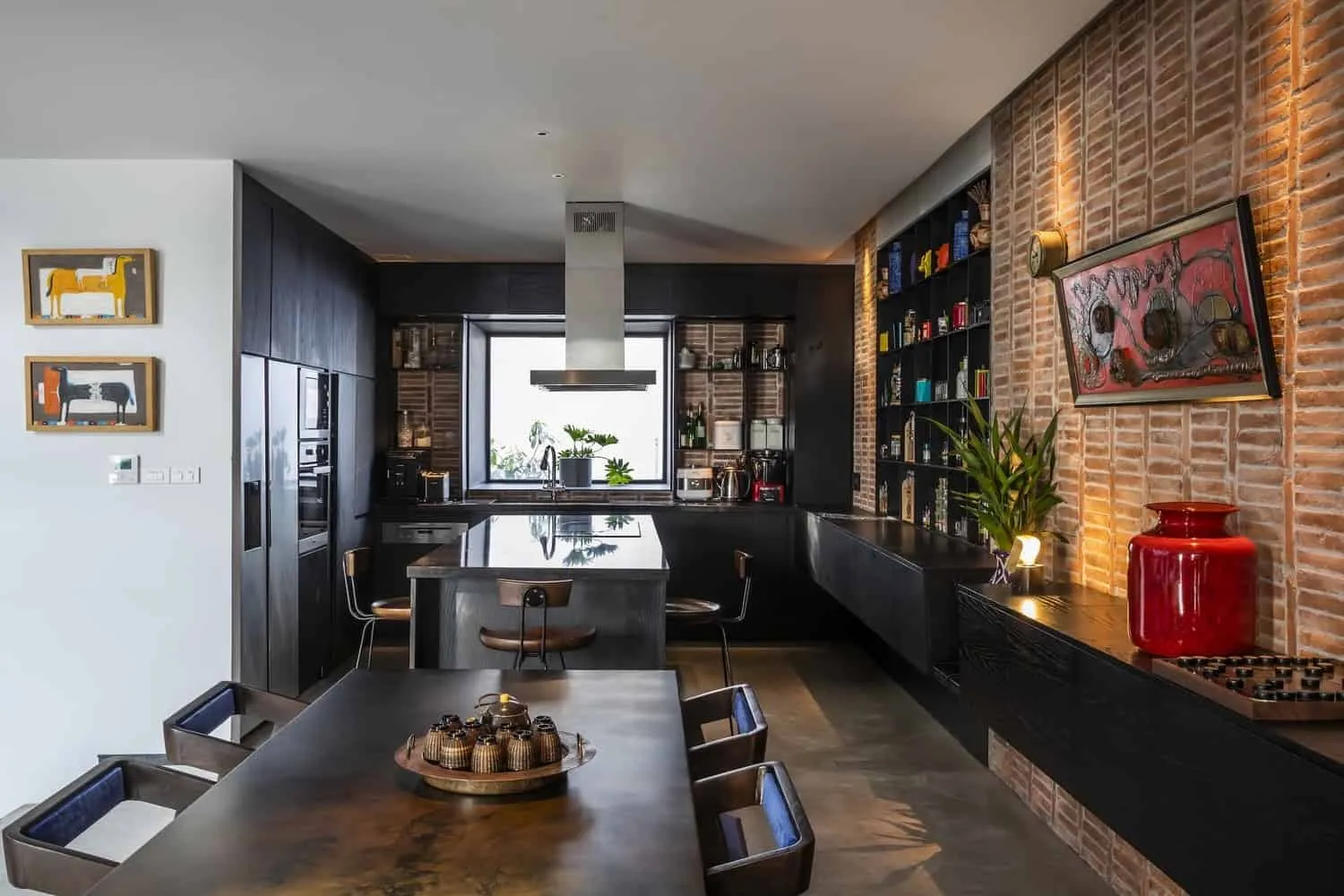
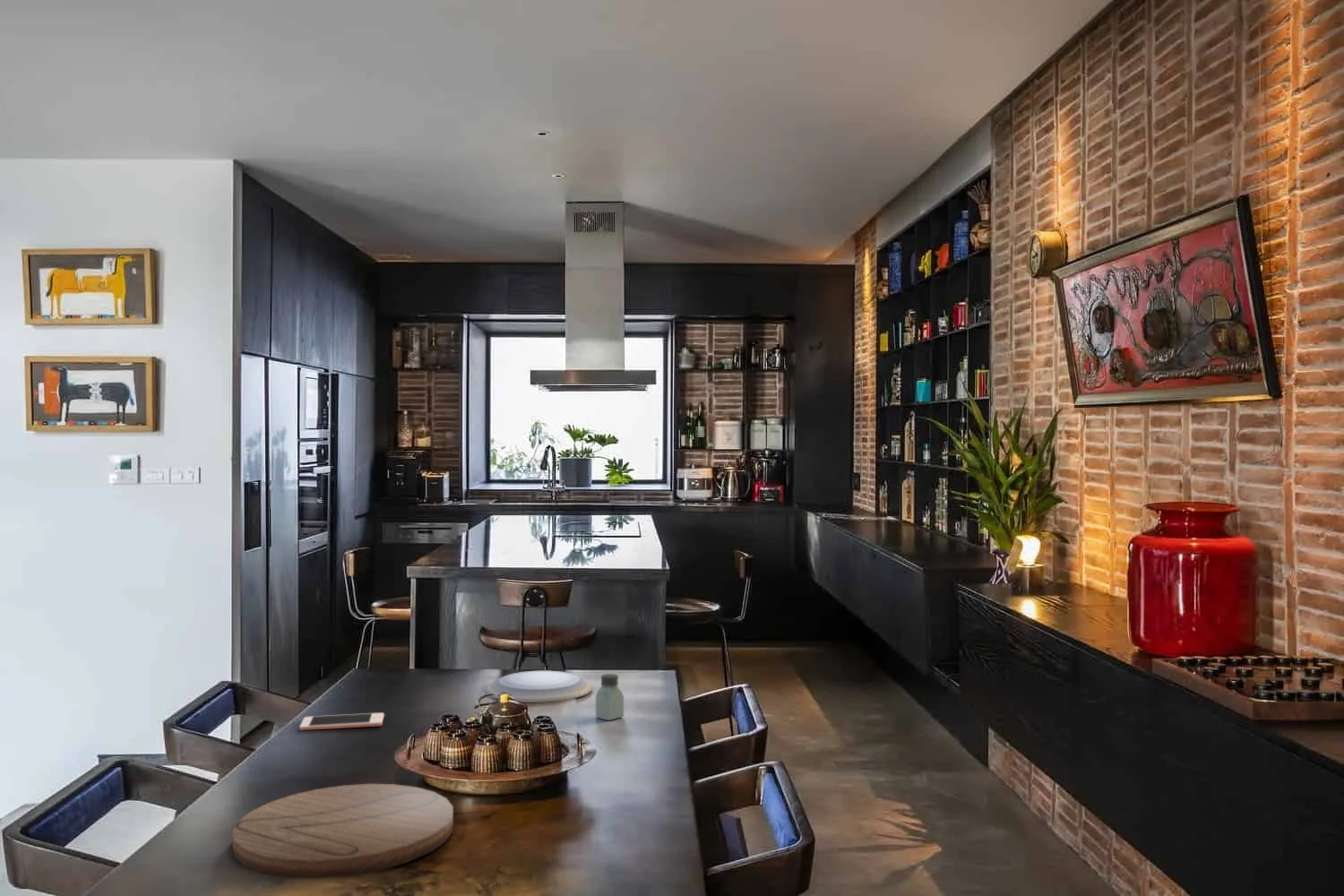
+ cell phone [298,712,385,731]
+ cutting board [231,783,454,879]
+ plate [485,670,593,703]
+ saltshaker [595,673,625,721]
